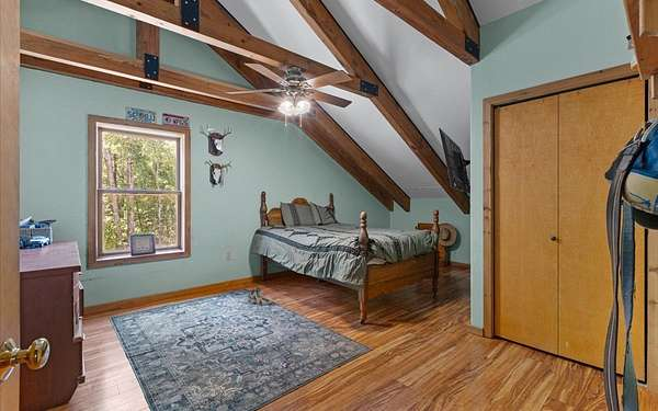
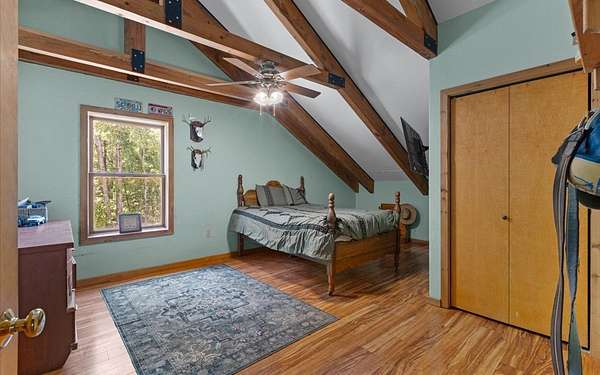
- sneaker [247,285,274,306]
